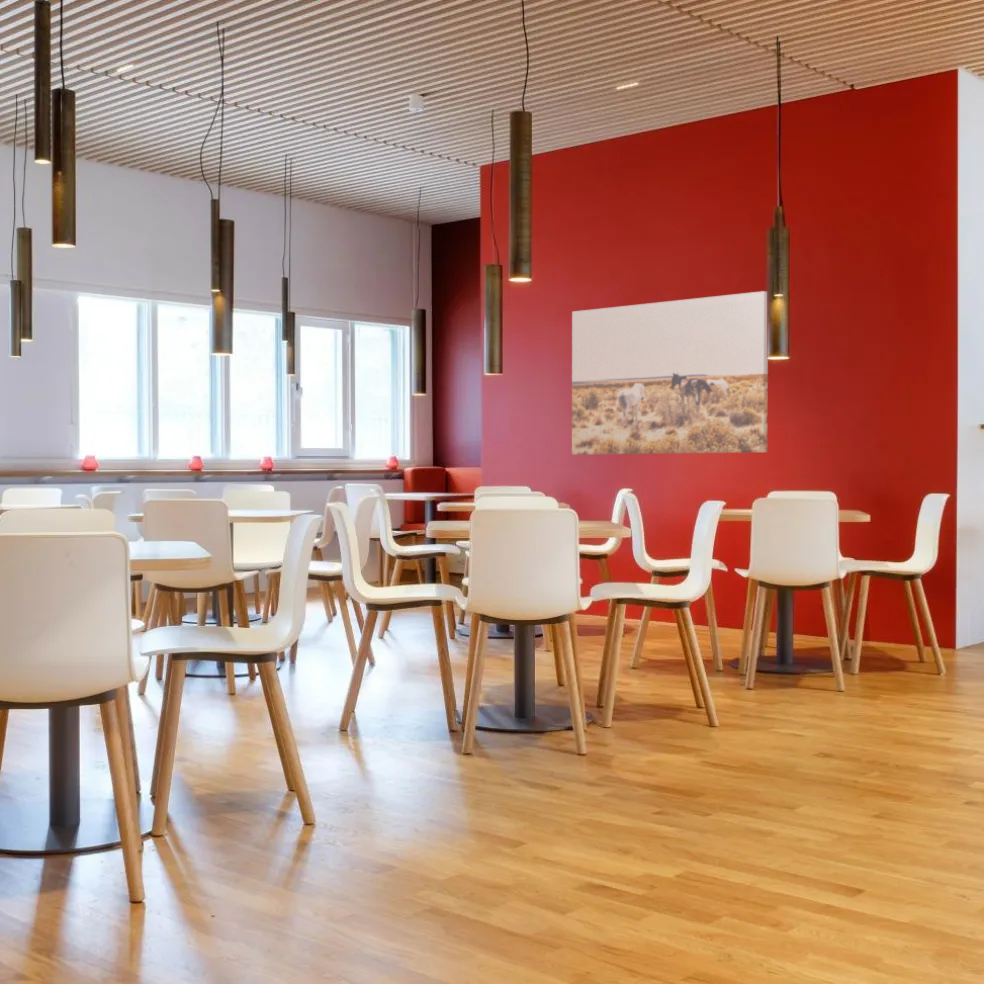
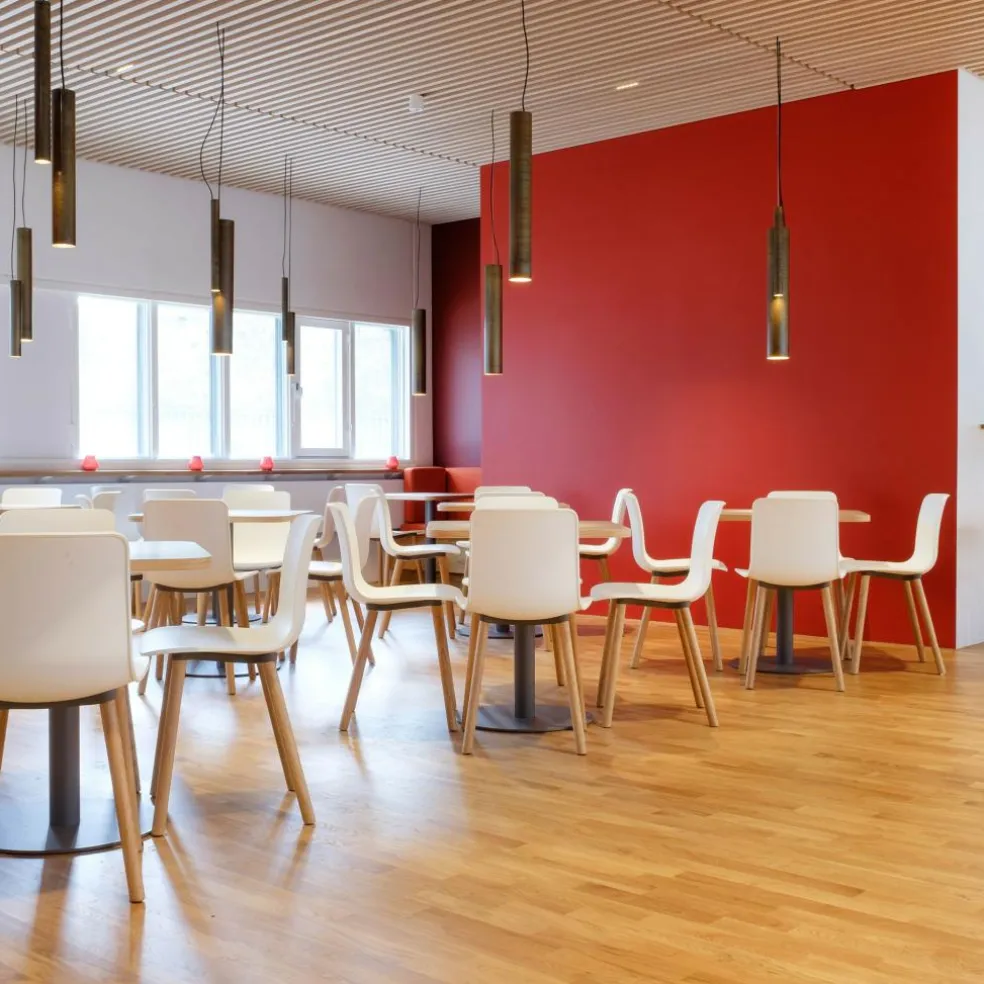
- wall art [571,290,769,456]
